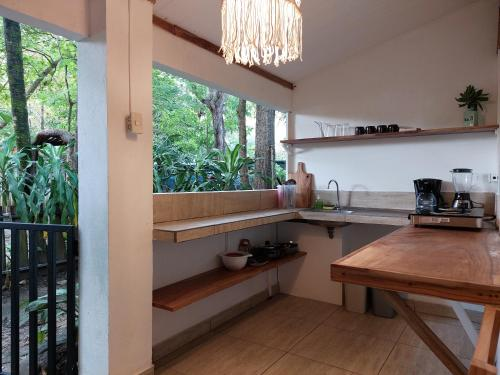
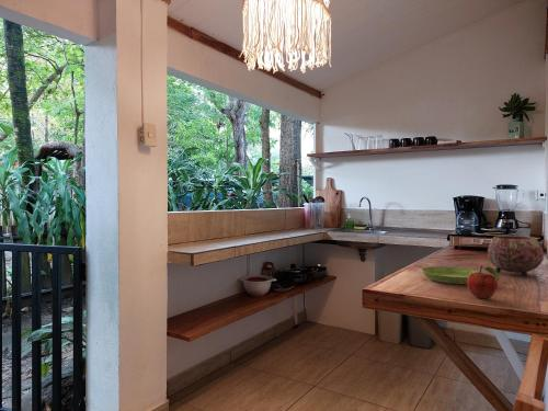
+ fruit [466,264,500,299]
+ saucer [421,265,480,285]
+ bowl [487,235,545,277]
